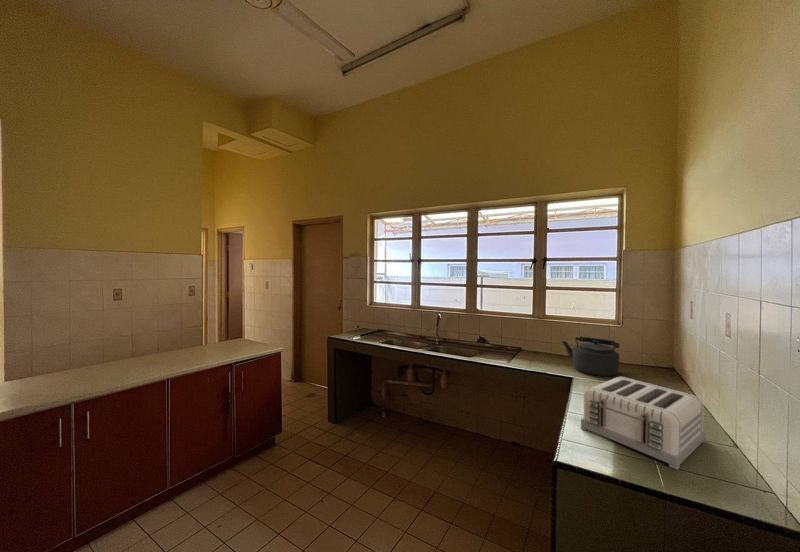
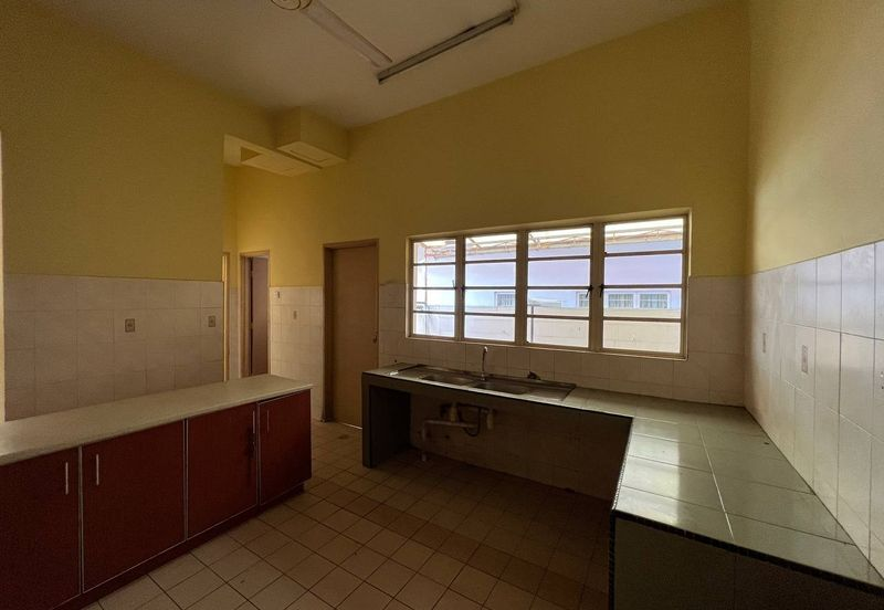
- toaster [580,376,707,471]
- kettle [561,336,621,377]
